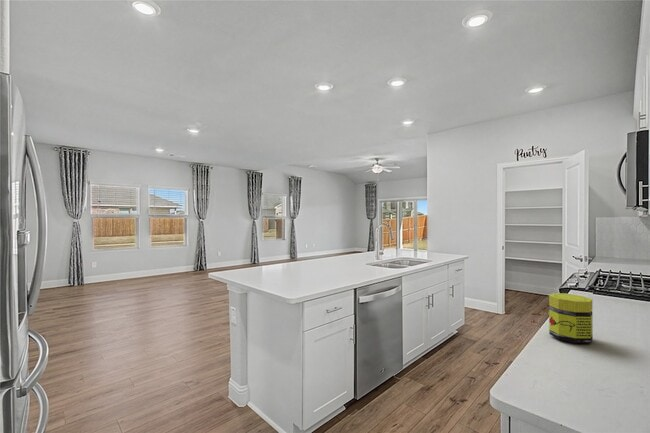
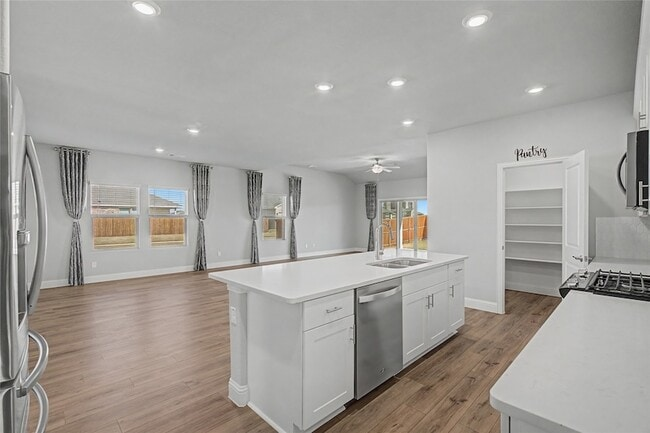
- jar [548,292,594,344]
